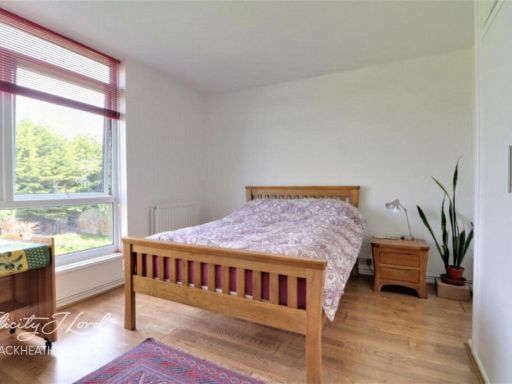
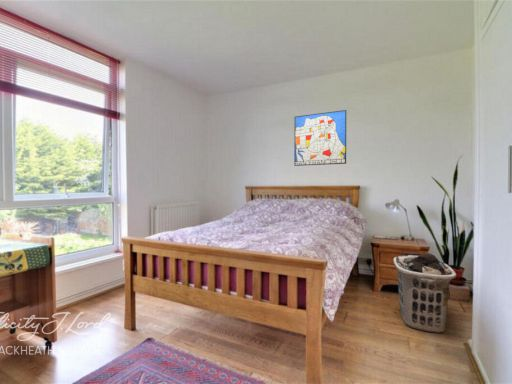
+ wall art [293,109,347,167]
+ clothes hamper [393,252,457,334]
